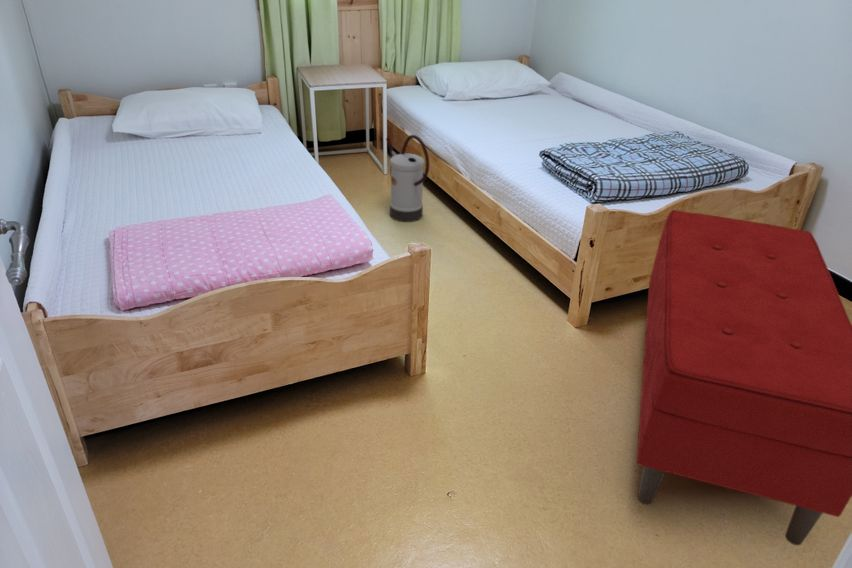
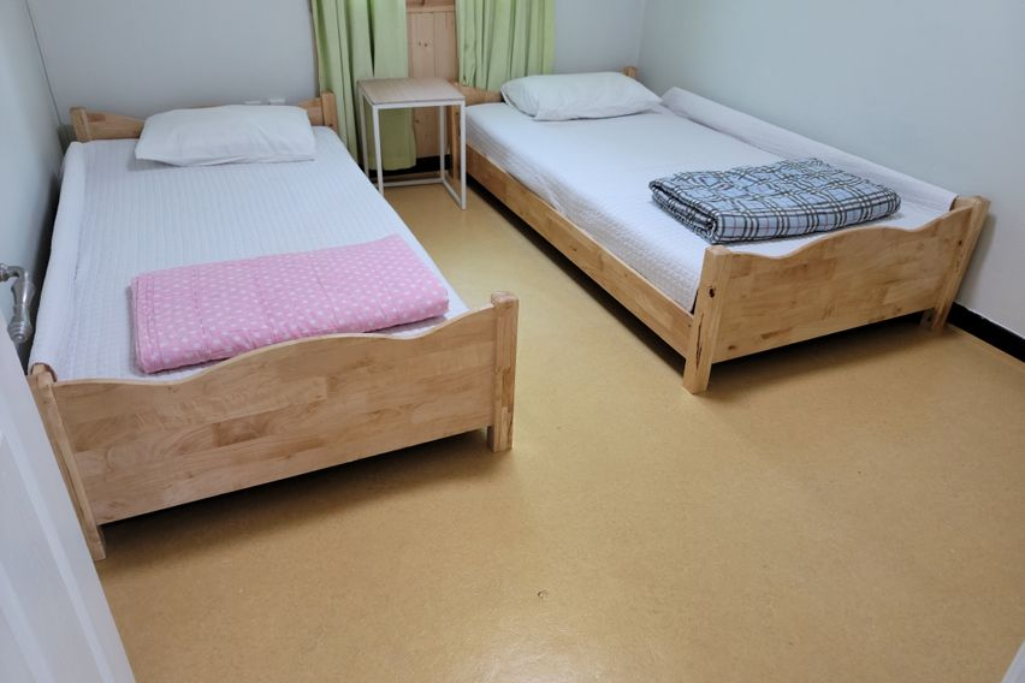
- watering can [385,134,430,223]
- bench [636,209,852,546]
